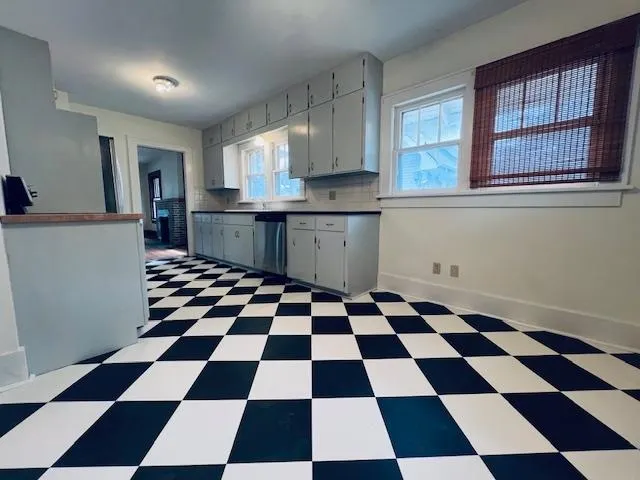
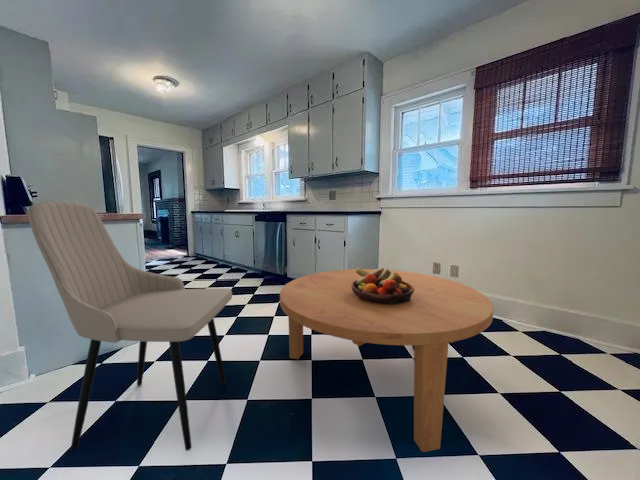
+ coffee table [279,268,494,453]
+ dining chair [27,200,233,452]
+ fruit bowl [351,267,414,305]
